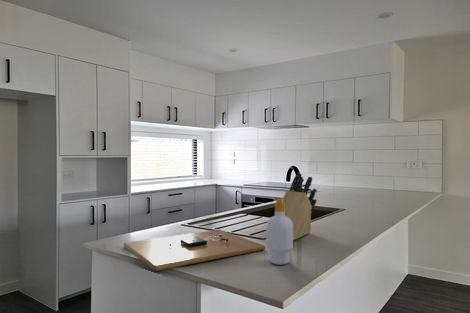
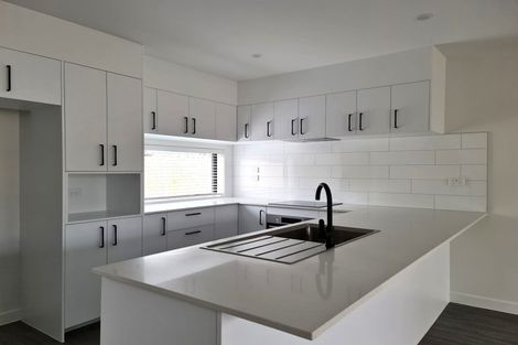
- cutting board [123,229,266,272]
- knife block [282,172,318,241]
- soap bottle [265,197,294,266]
